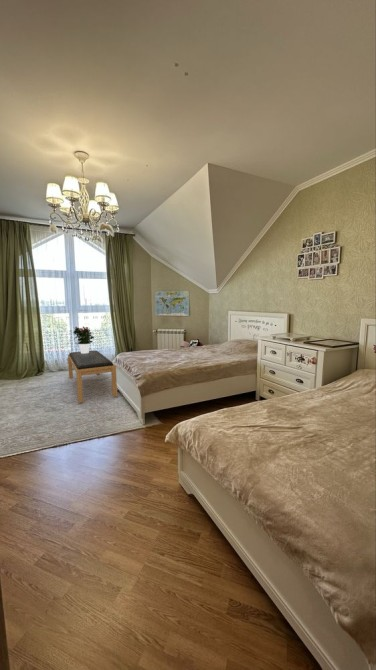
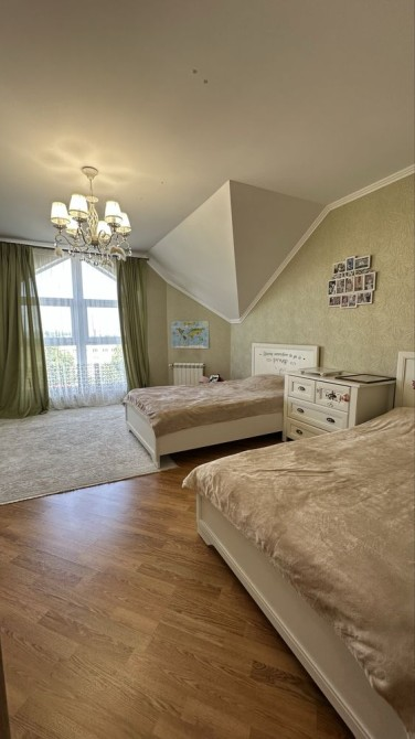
- bench [67,349,118,404]
- potted flower [72,325,95,353]
